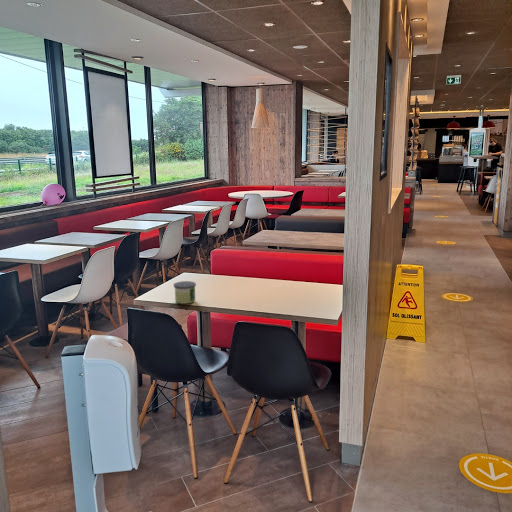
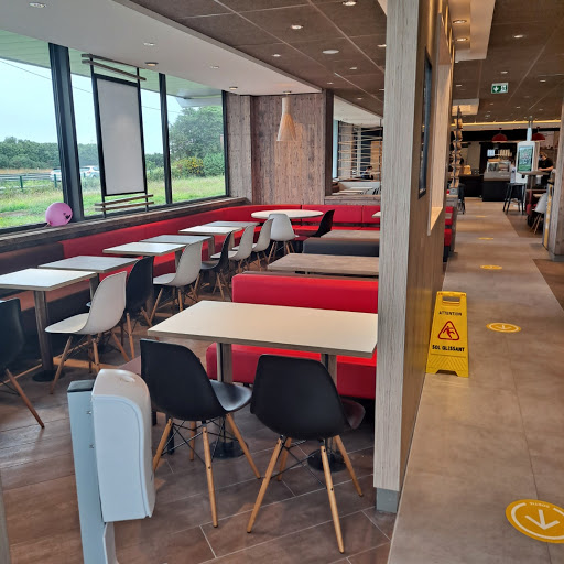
- candle [173,280,197,305]
